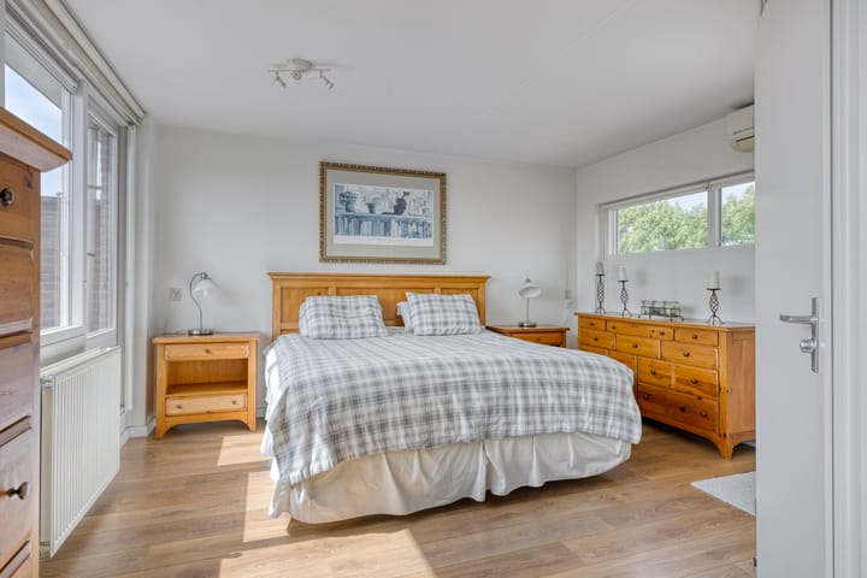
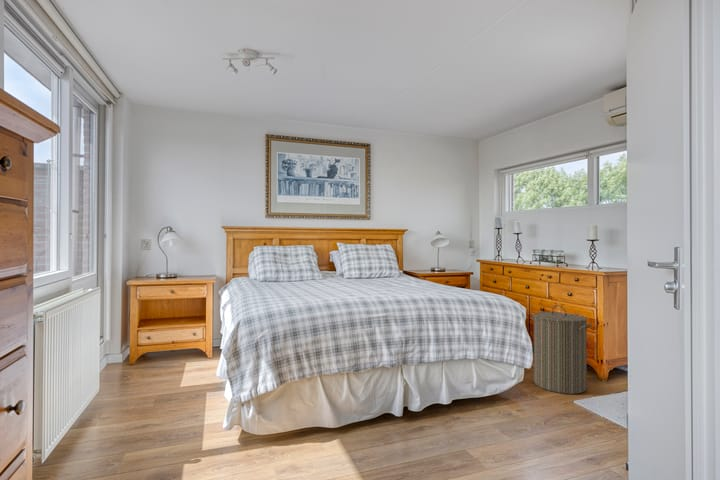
+ laundry hamper [531,304,592,395]
